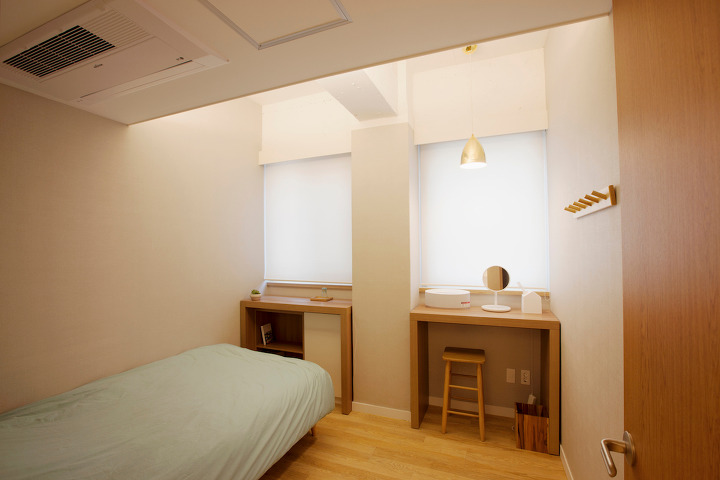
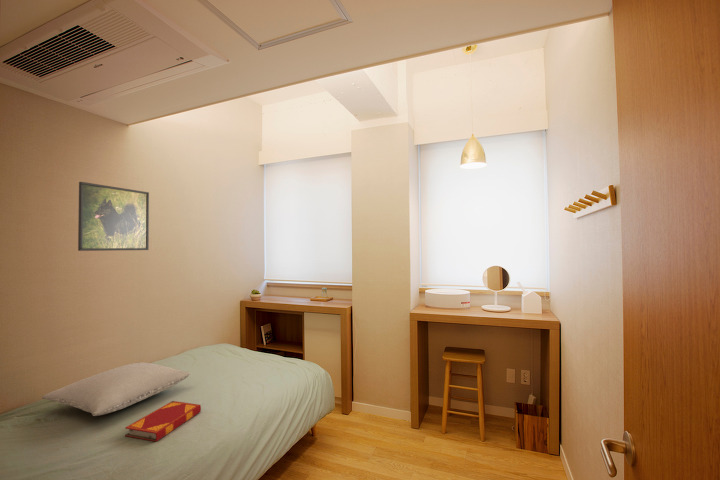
+ pillow [41,361,191,417]
+ hardback book [124,400,202,442]
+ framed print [77,181,150,252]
